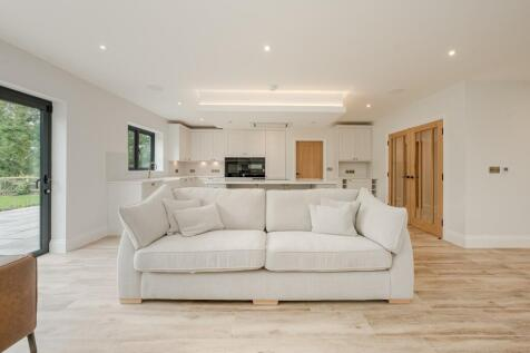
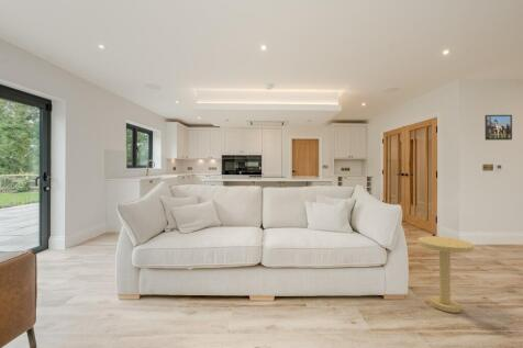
+ side table [416,235,475,314]
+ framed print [485,114,513,142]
